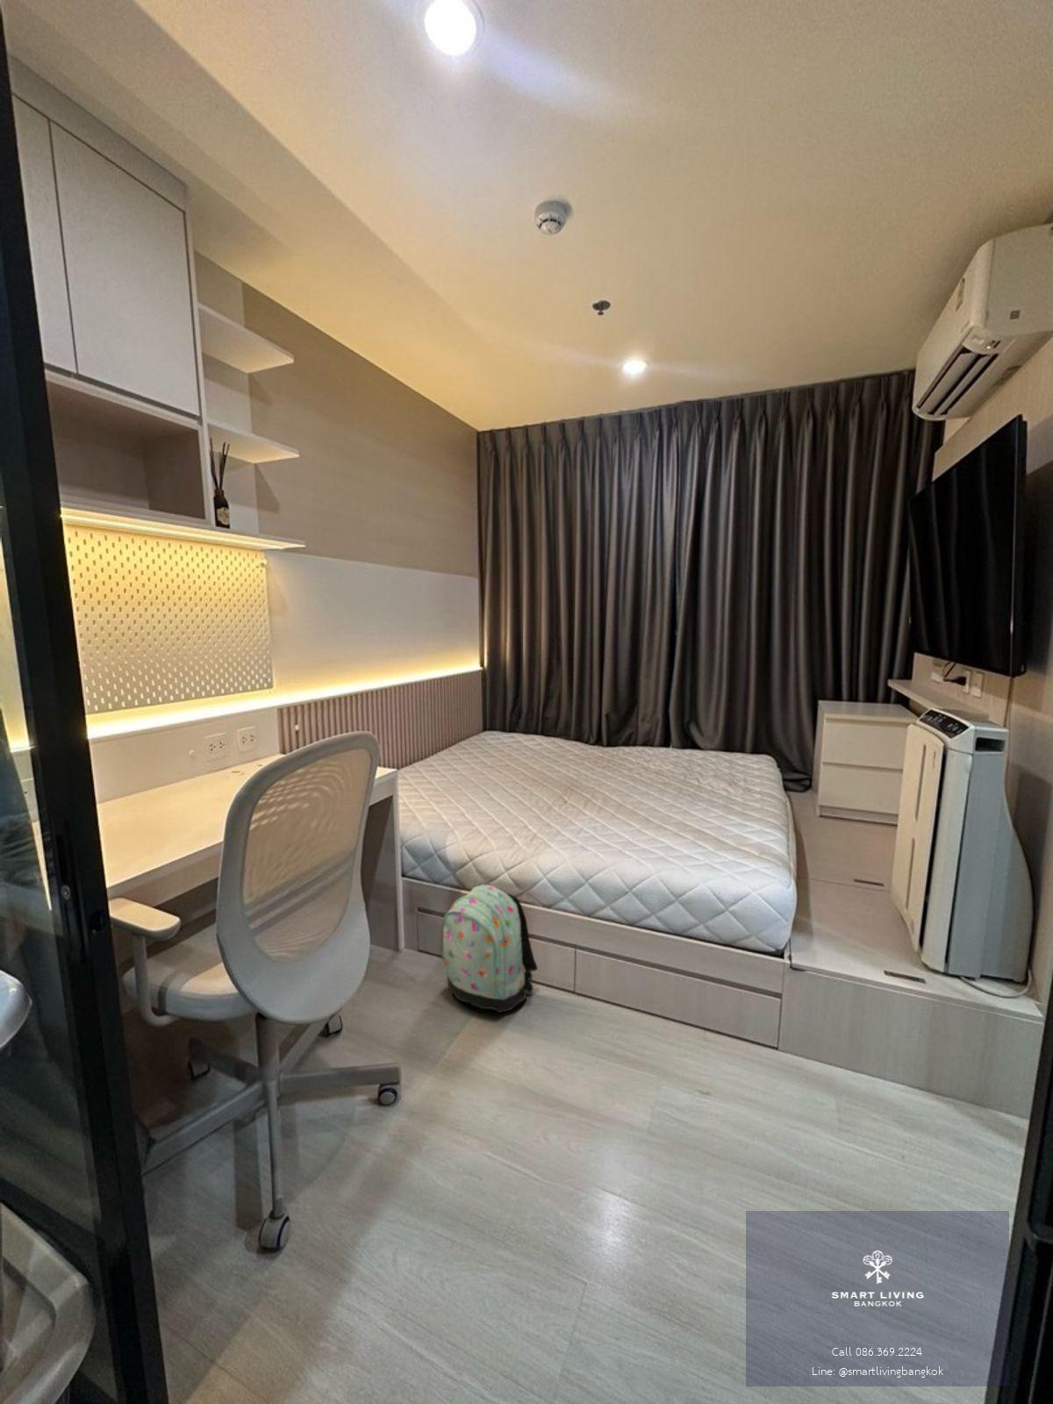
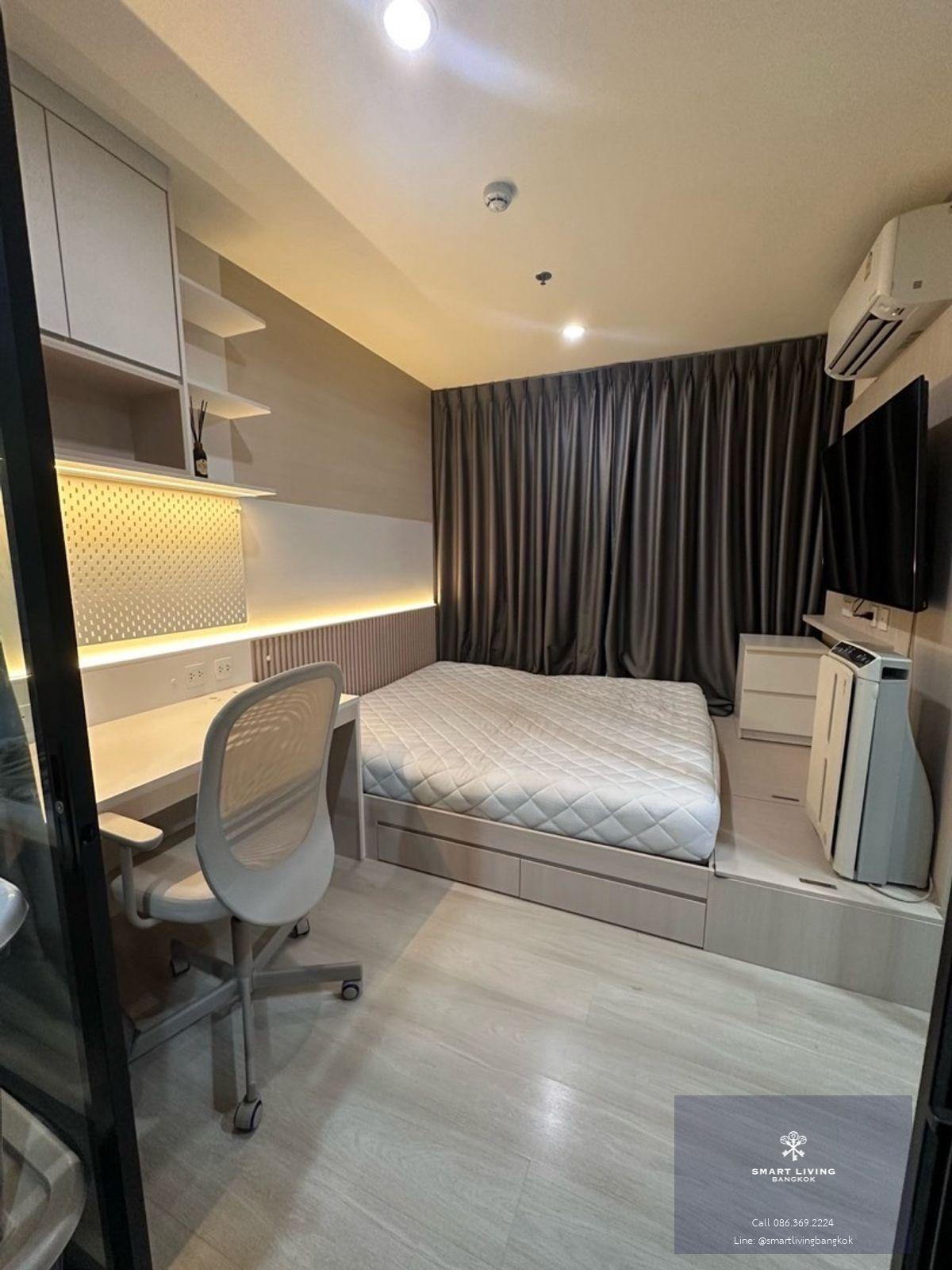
- backpack [439,883,539,1014]
